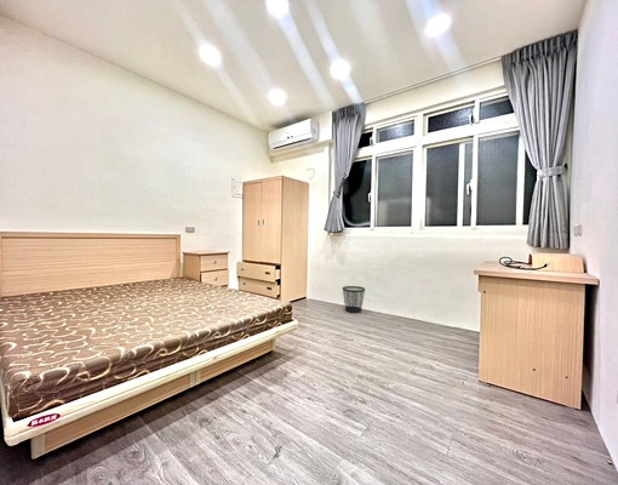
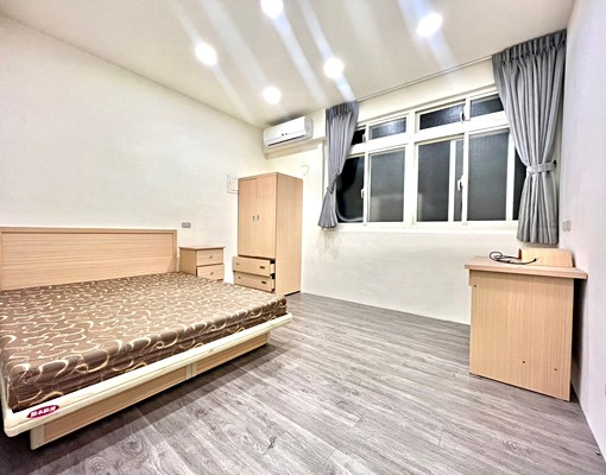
- wastebasket [342,285,366,314]
